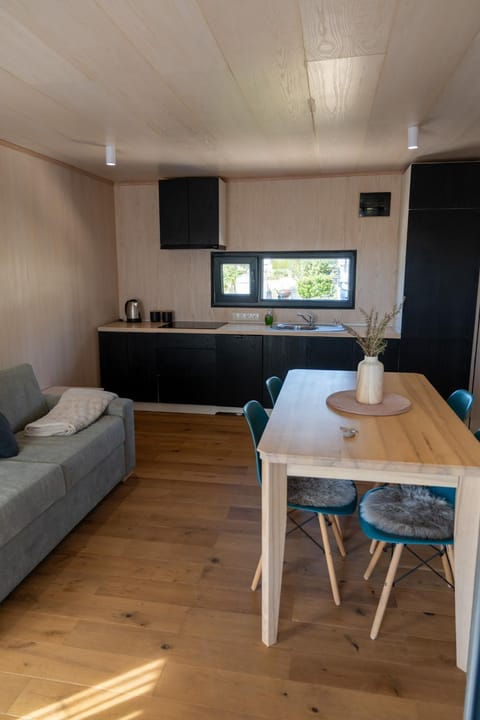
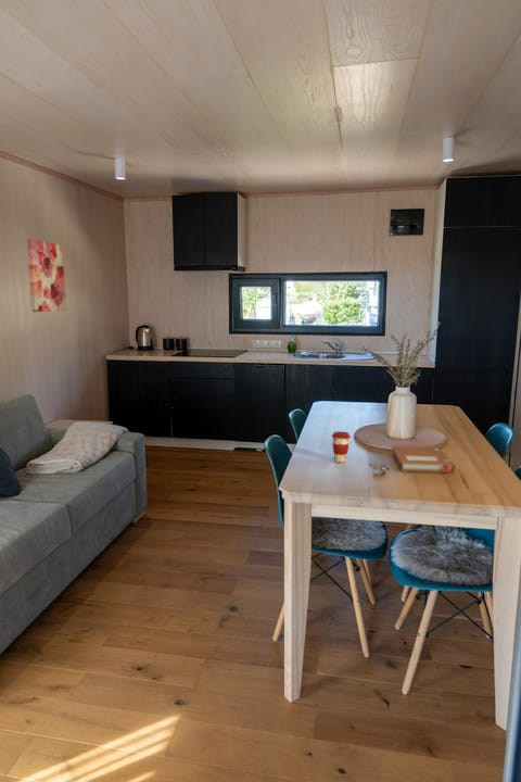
+ notebook [391,444,456,474]
+ wall art [26,238,67,313]
+ coffee cup [331,430,352,464]
